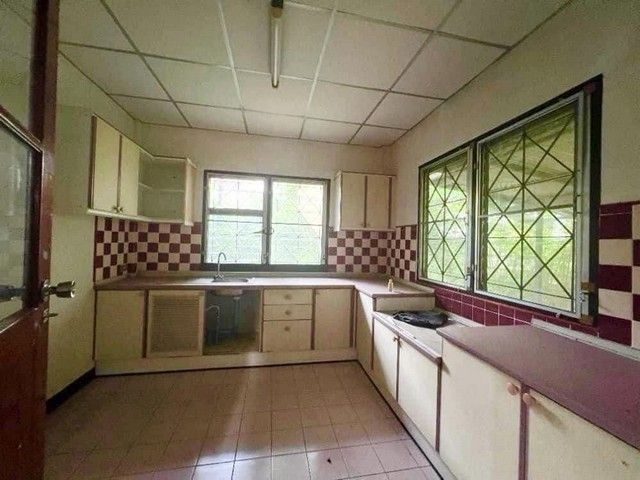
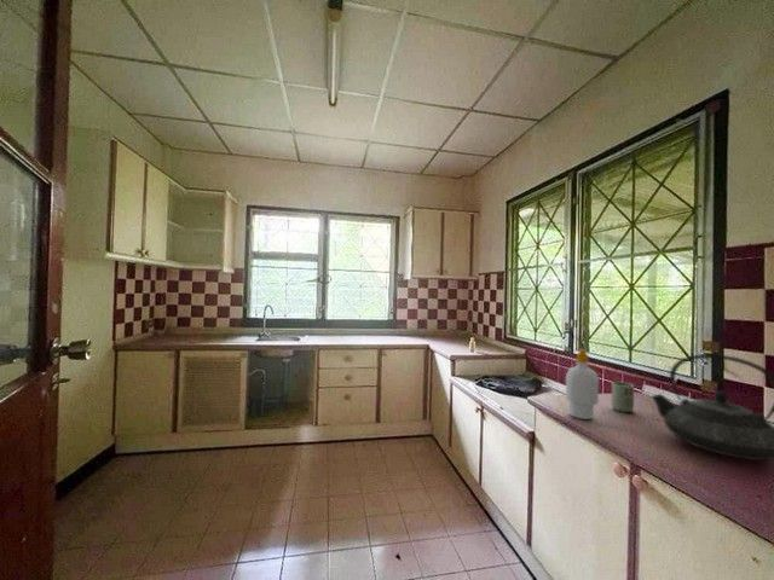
+ cup [611,381,635,413]
+ soap bottle [565,348,600,420]
+ teapot [651,353,774,462]
